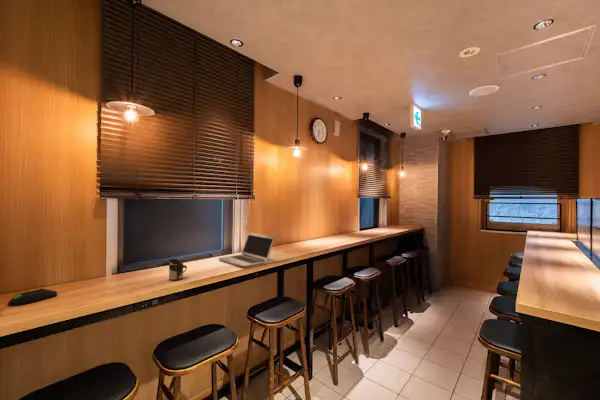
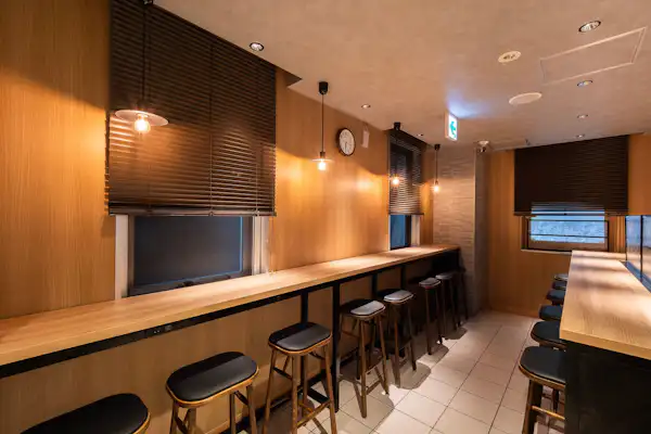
- computer mouse [7,288,58,307]
- cup [168,261,188,281]
- laptop [218,231,276,269]
